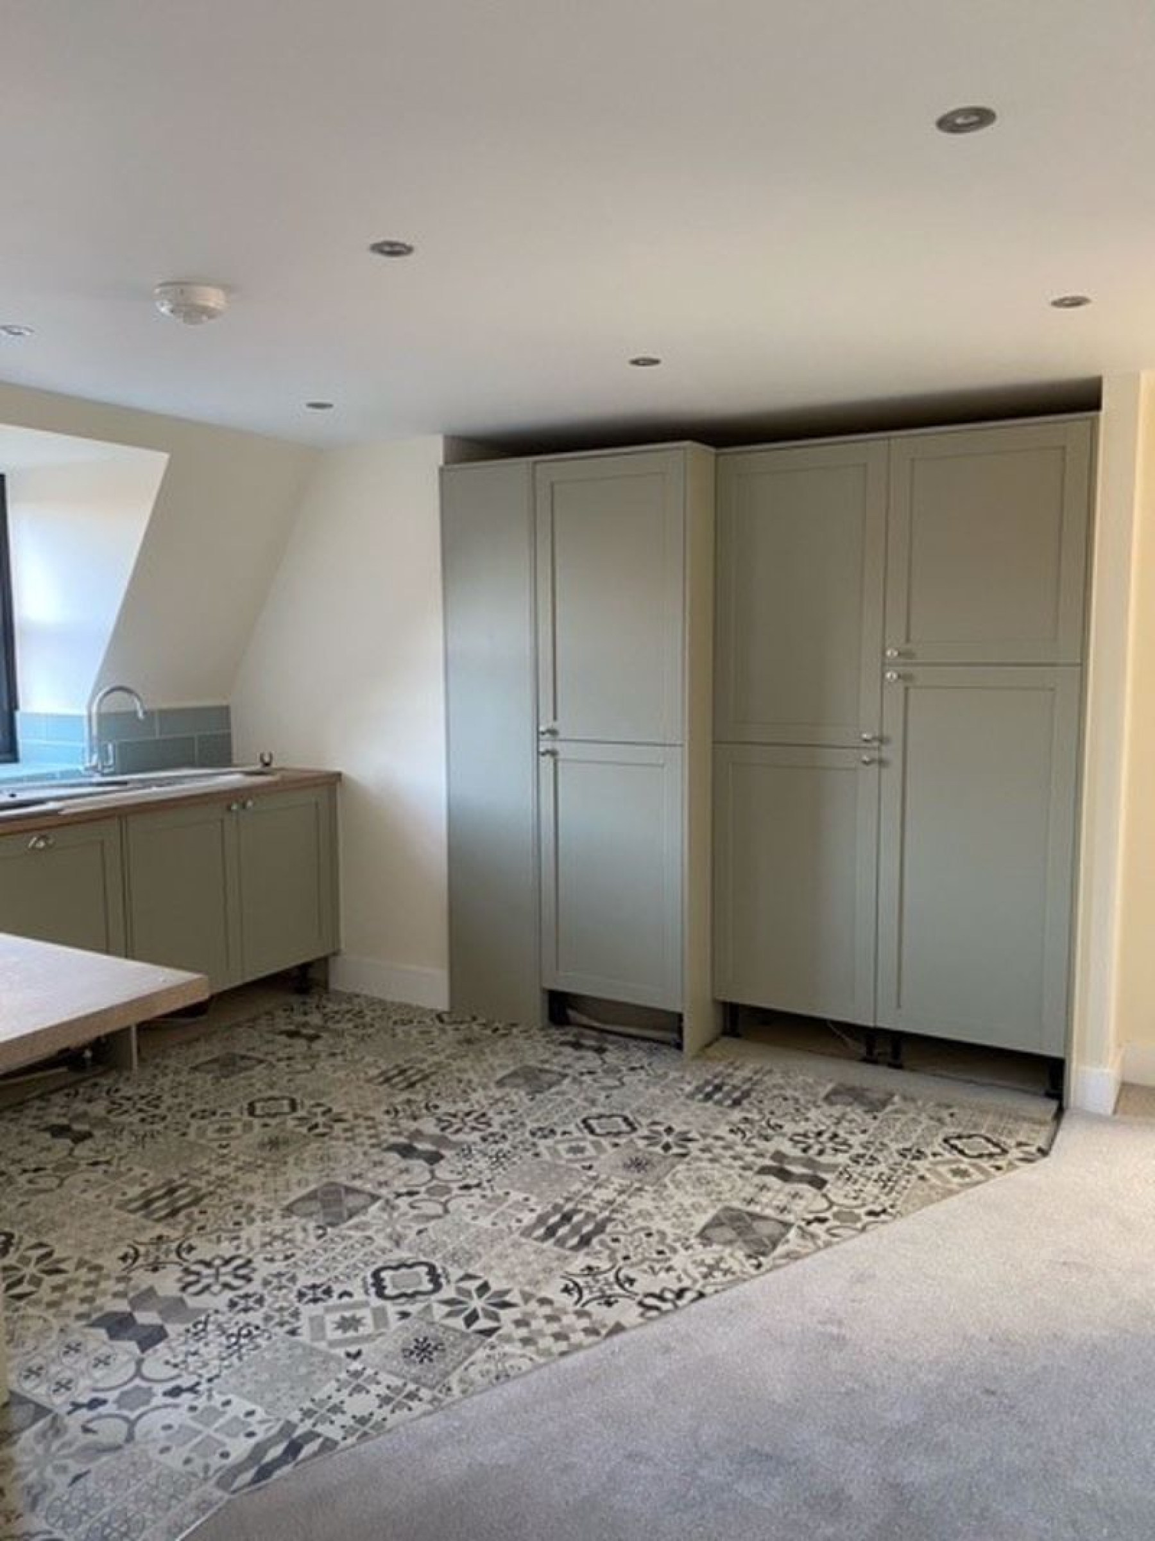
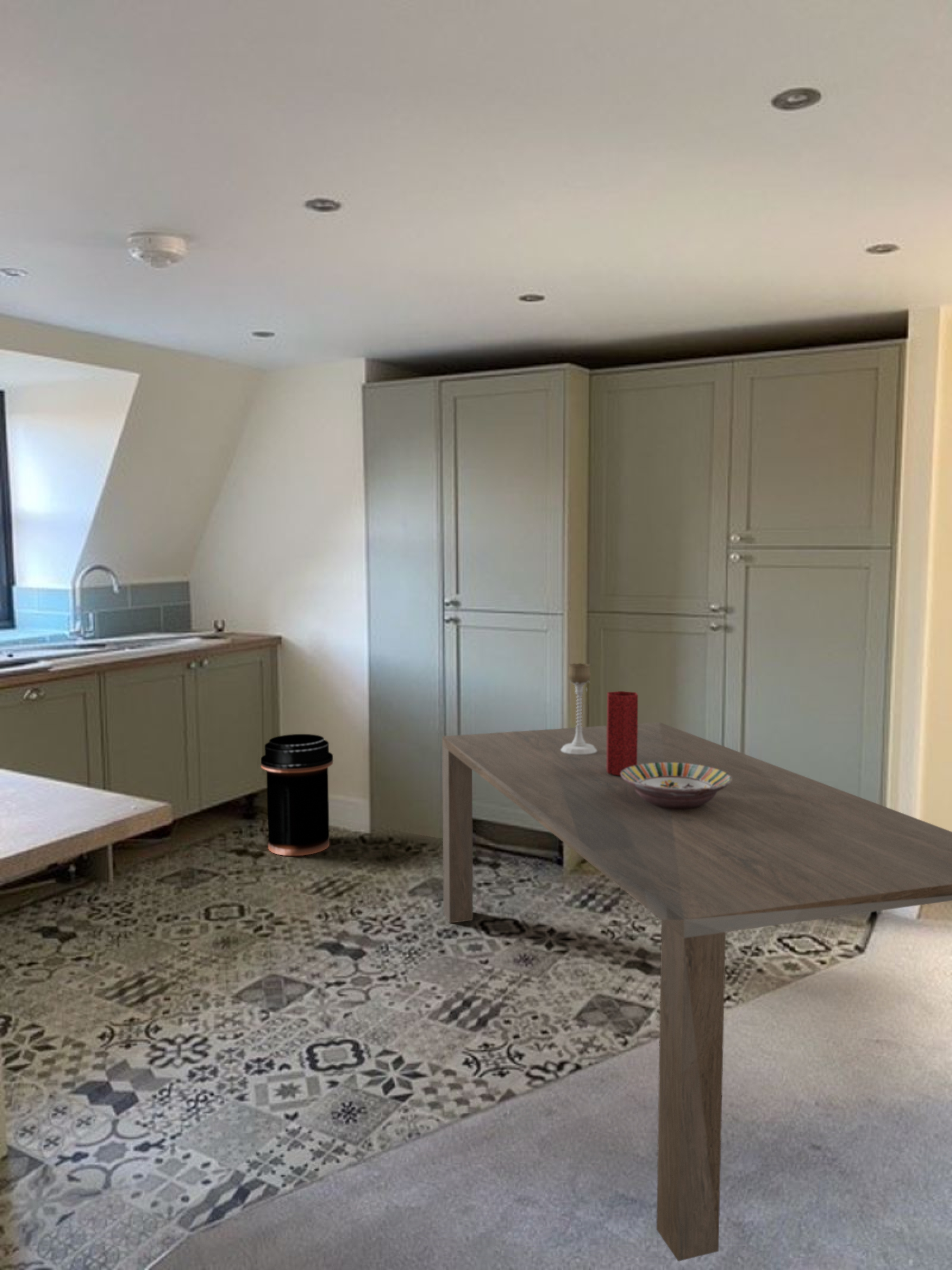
+ trash can [260,733,334,856]
+ dining table [442,722,952,1262]
+ vase [607,691,638,775]
+ candle holder [561,663,597,755]
+ serving bowl [620,763,732,809]
